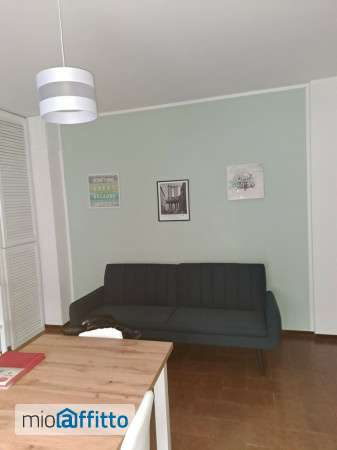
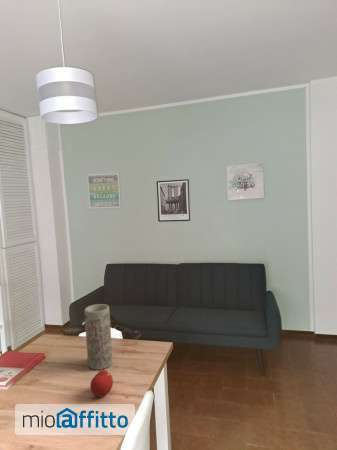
+ fruit [89,369,114,398]
+ vase [83,303,113,371]
